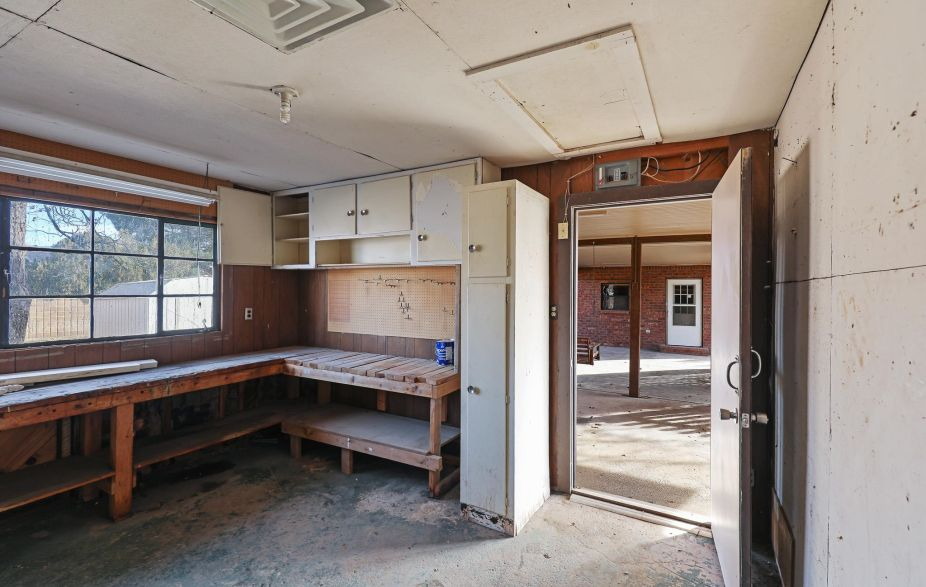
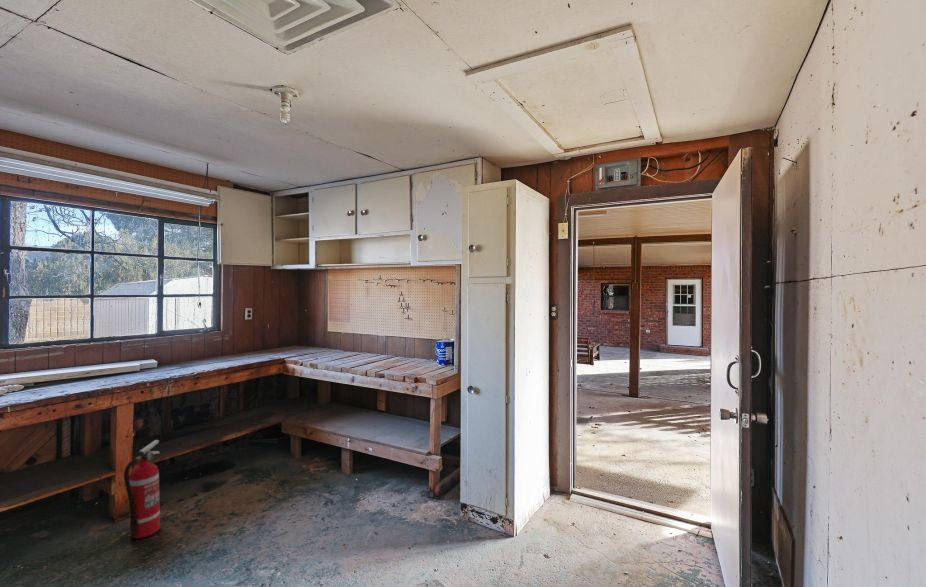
+ fire extinguisher [123,439,161,539]
